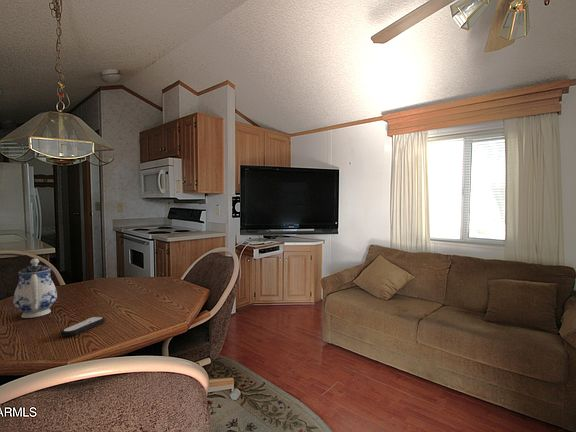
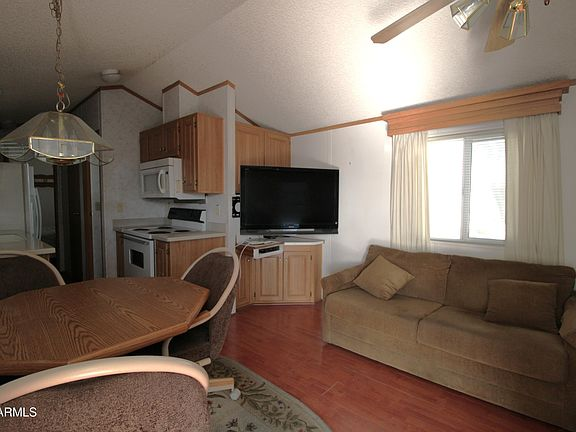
- remote control [59,316,106,337]
- teapot [12,258,58,319]
